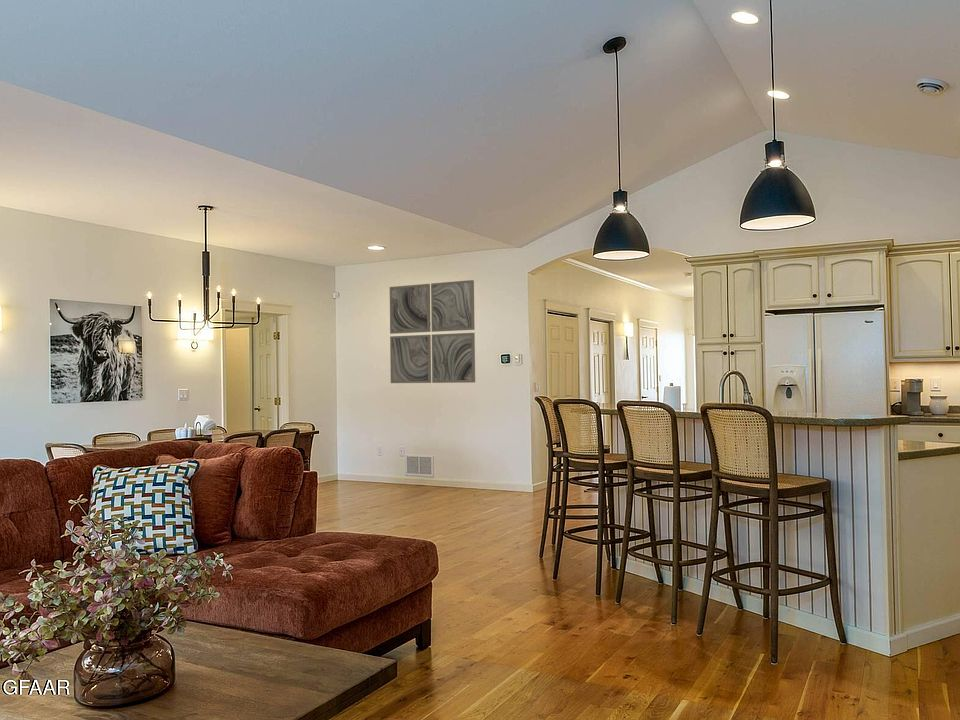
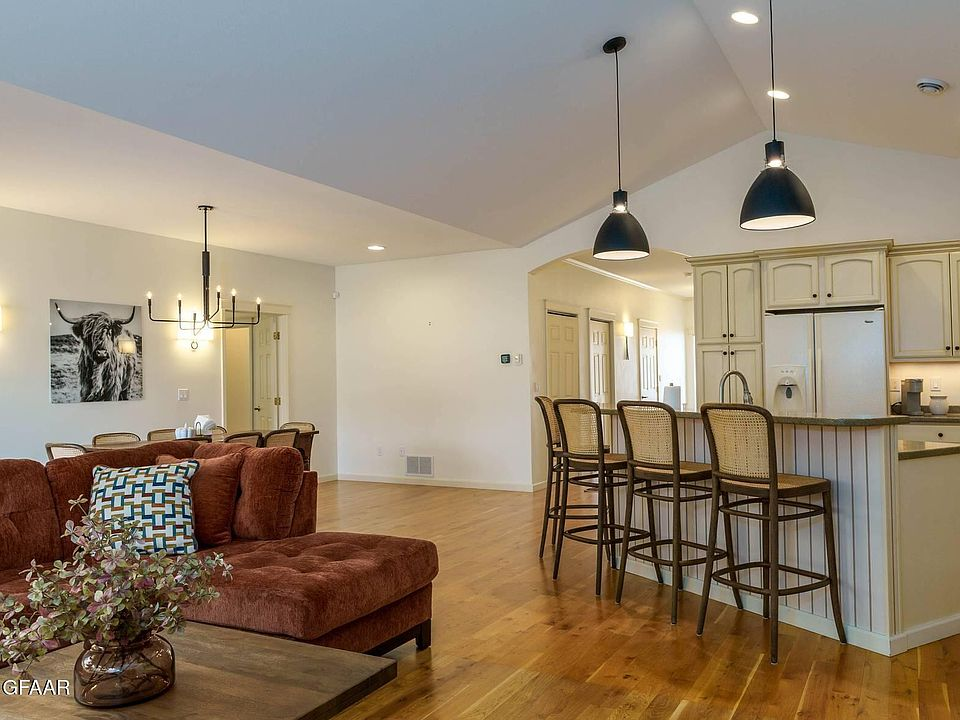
- wall art [389,279,476,384]
